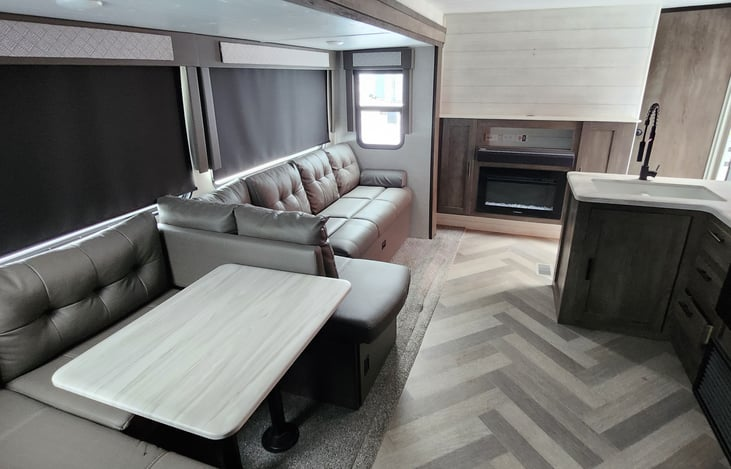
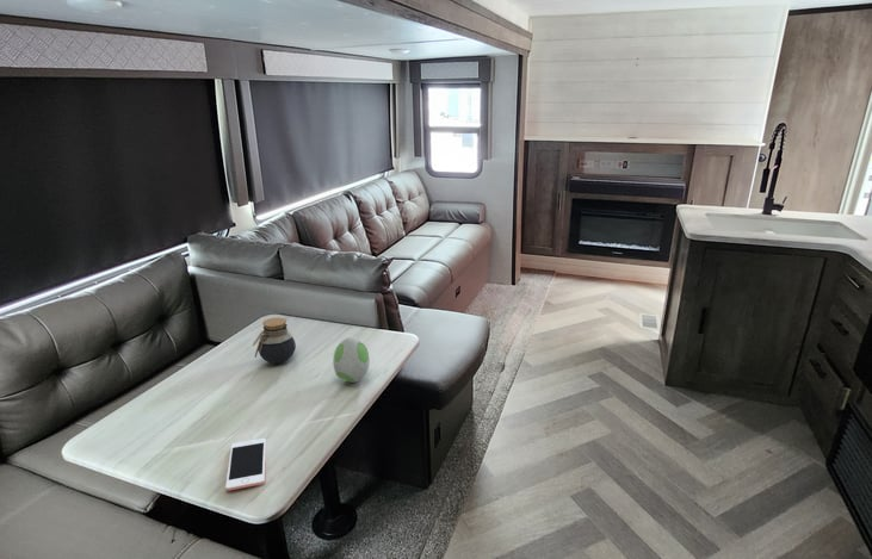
+ cell phone [224,437,267,492]
+ decorative egg [332,336,371,384]
+ jar [252,317,297,365]
